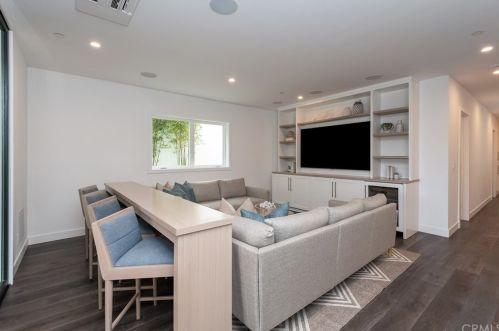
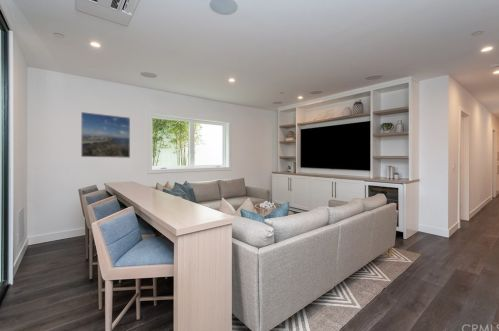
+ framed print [80,111,131,159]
